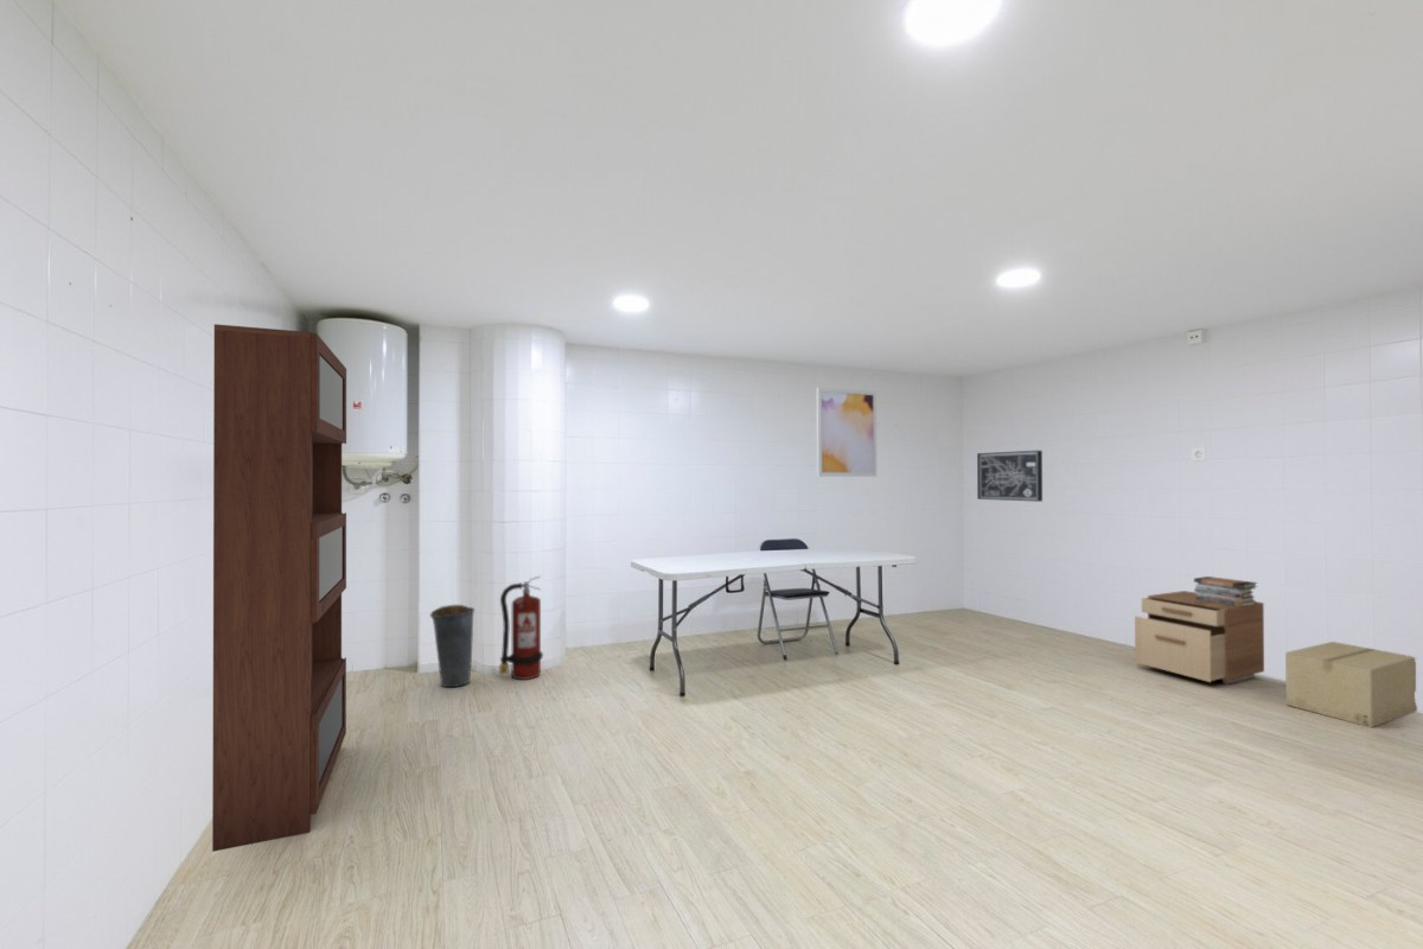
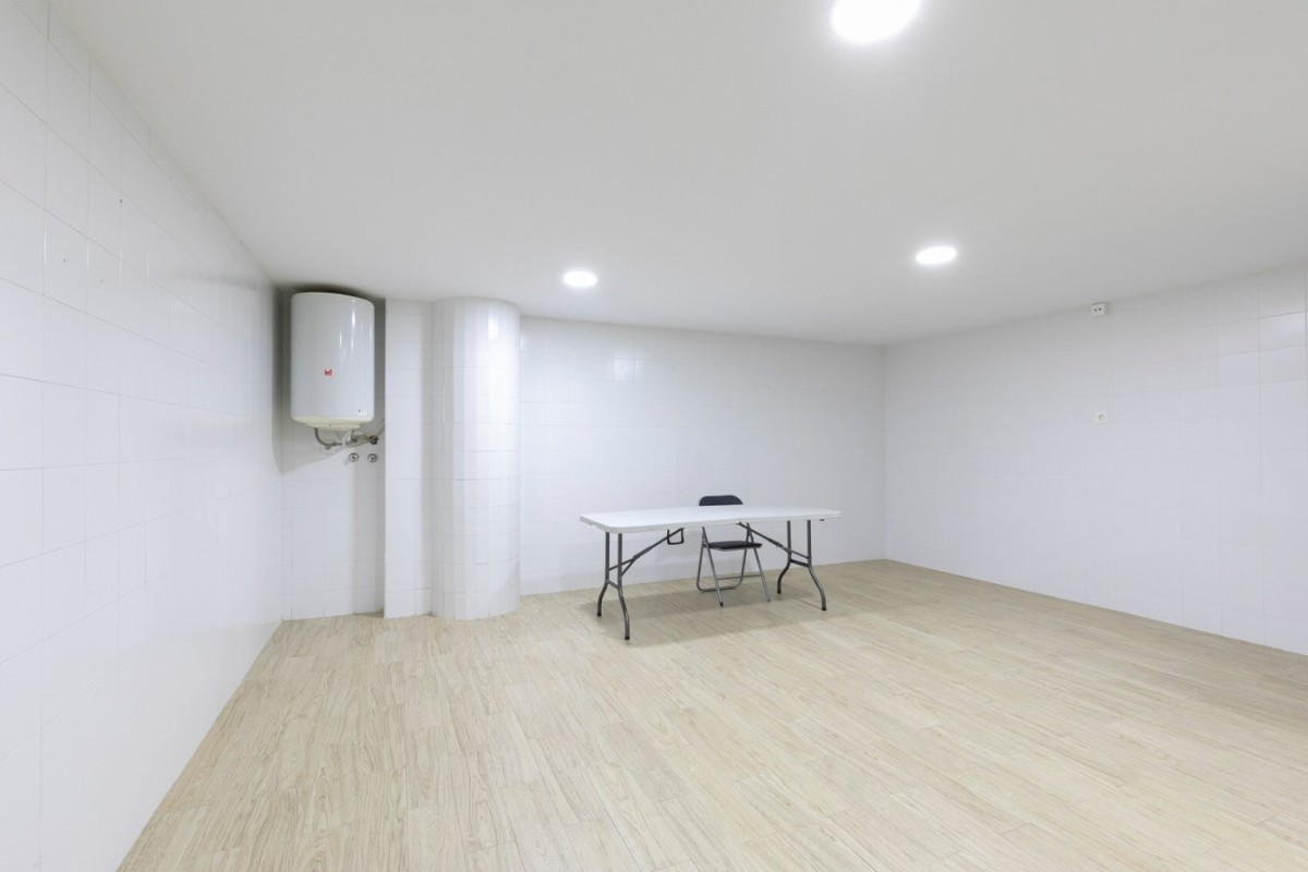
- fire extinguisher [498,574,544,681]
- wall art [976,450,1044,503]
- filing cabinet [1134,590,1265,686]
- wall art [816,387,878,478]
- cardboard box [1284,641,1418,728]
- book stack [1193,575,1258,606]
- bookcase [211,323,347,853]
- bucket [428,604,476,688]
